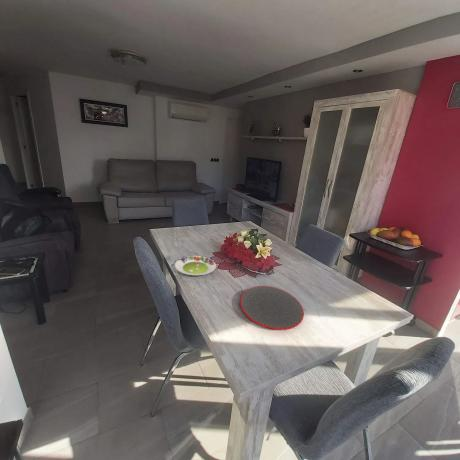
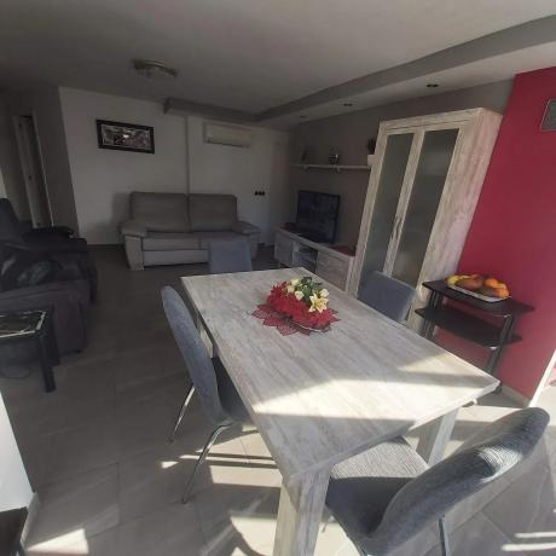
- plate [239,285,305,331]
- salad plate [174,255,217,276]
